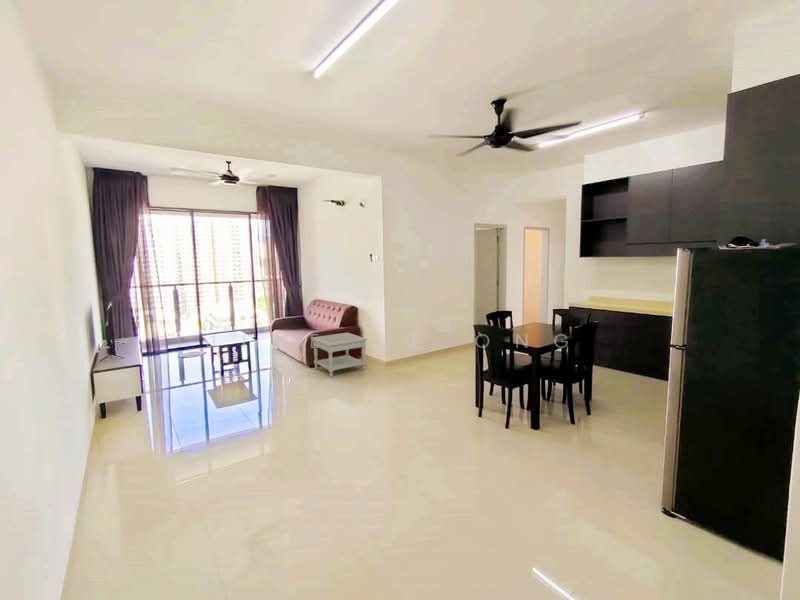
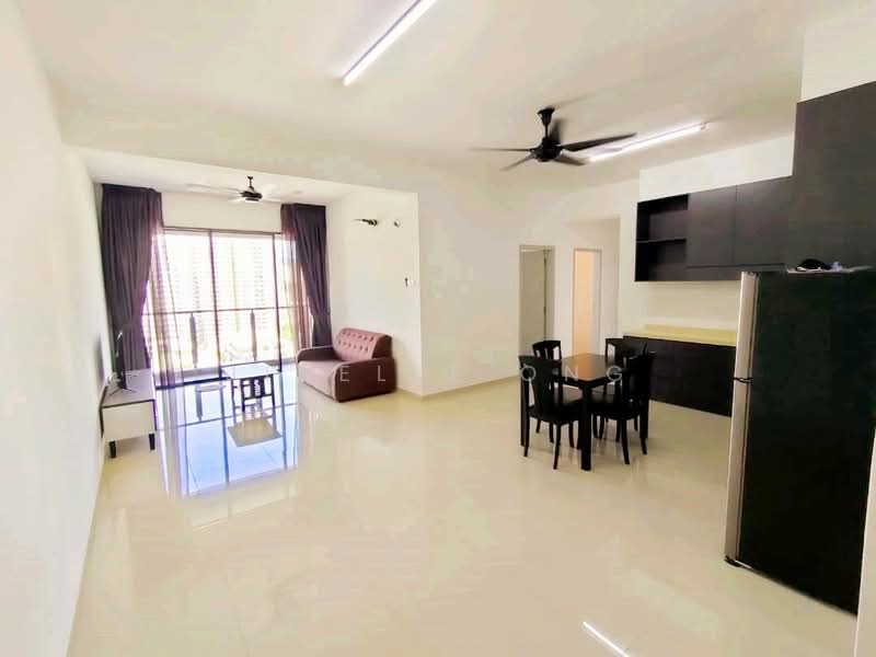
- side table [310,332,368,379]
